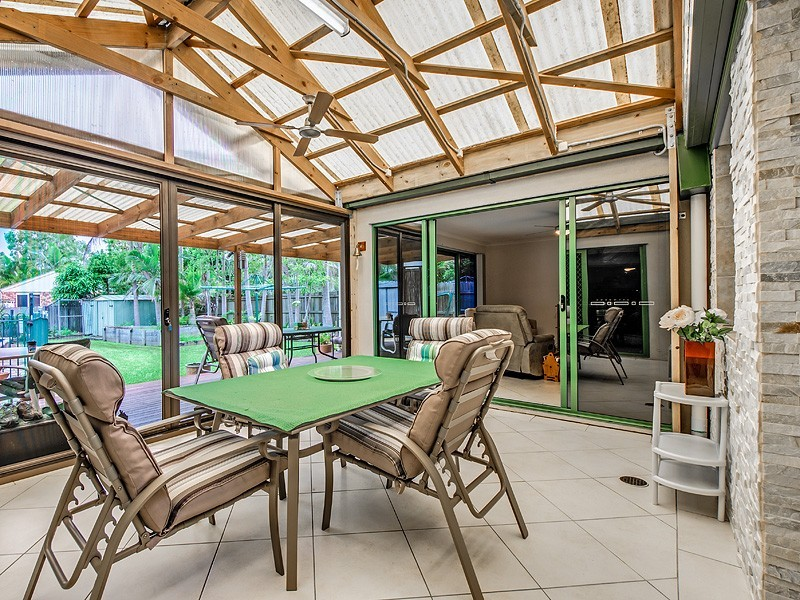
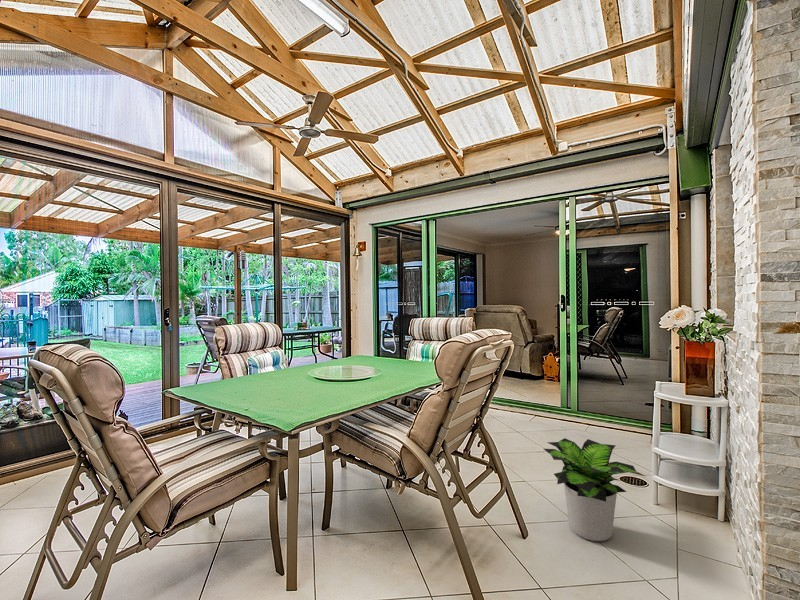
+ potted plant [543,437,646,542]
